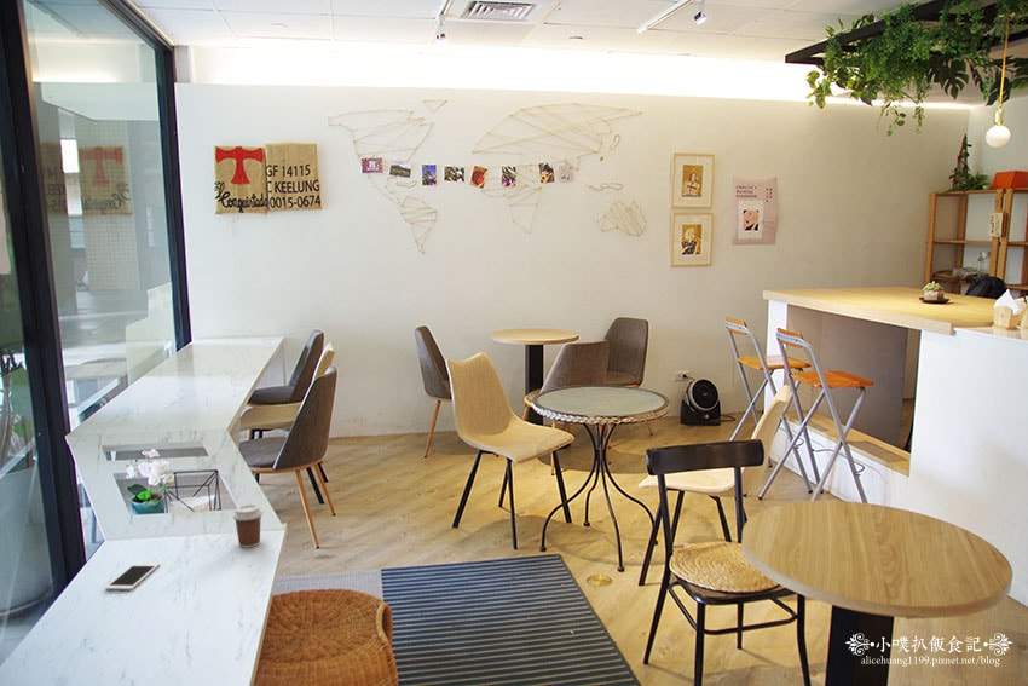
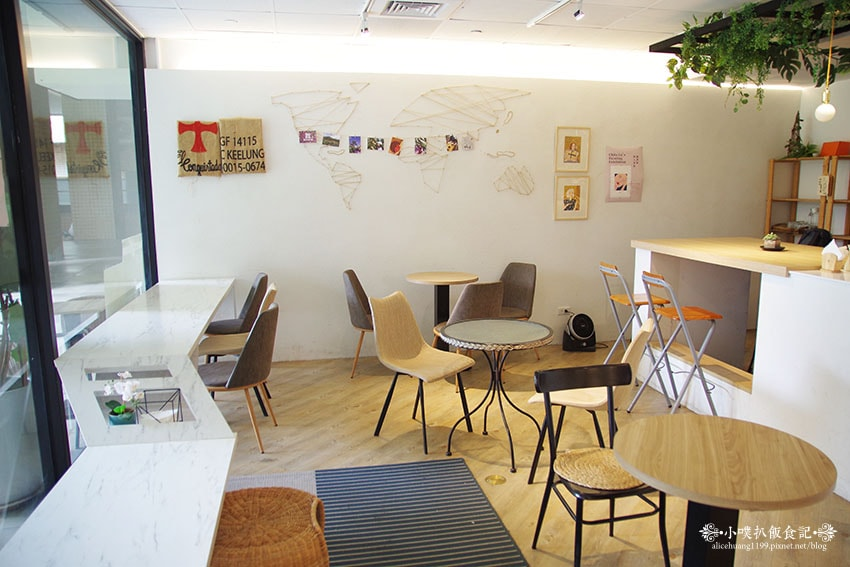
- cell phone [104,561,161,592]
- coffee cup [231,503,264,549]
